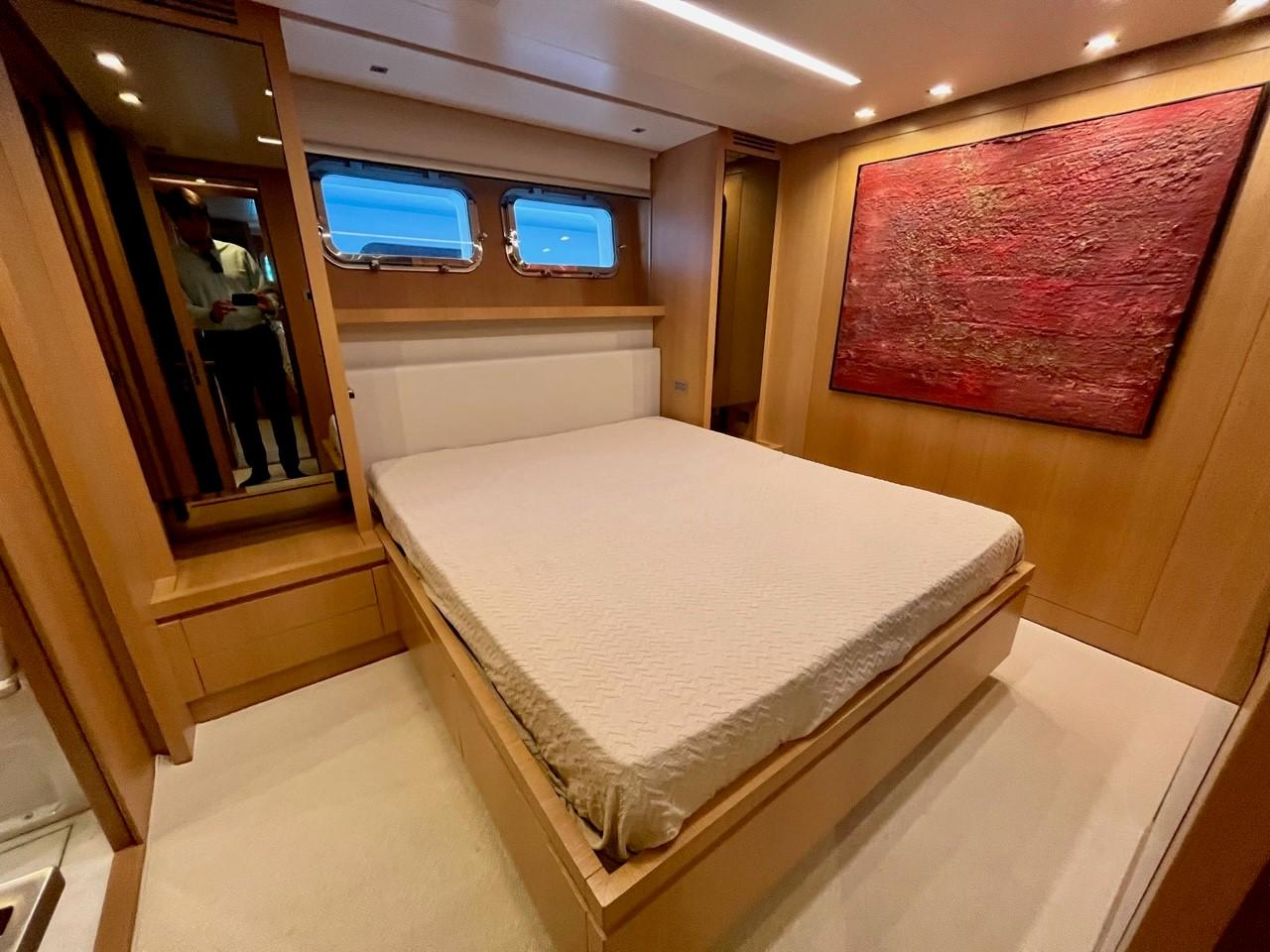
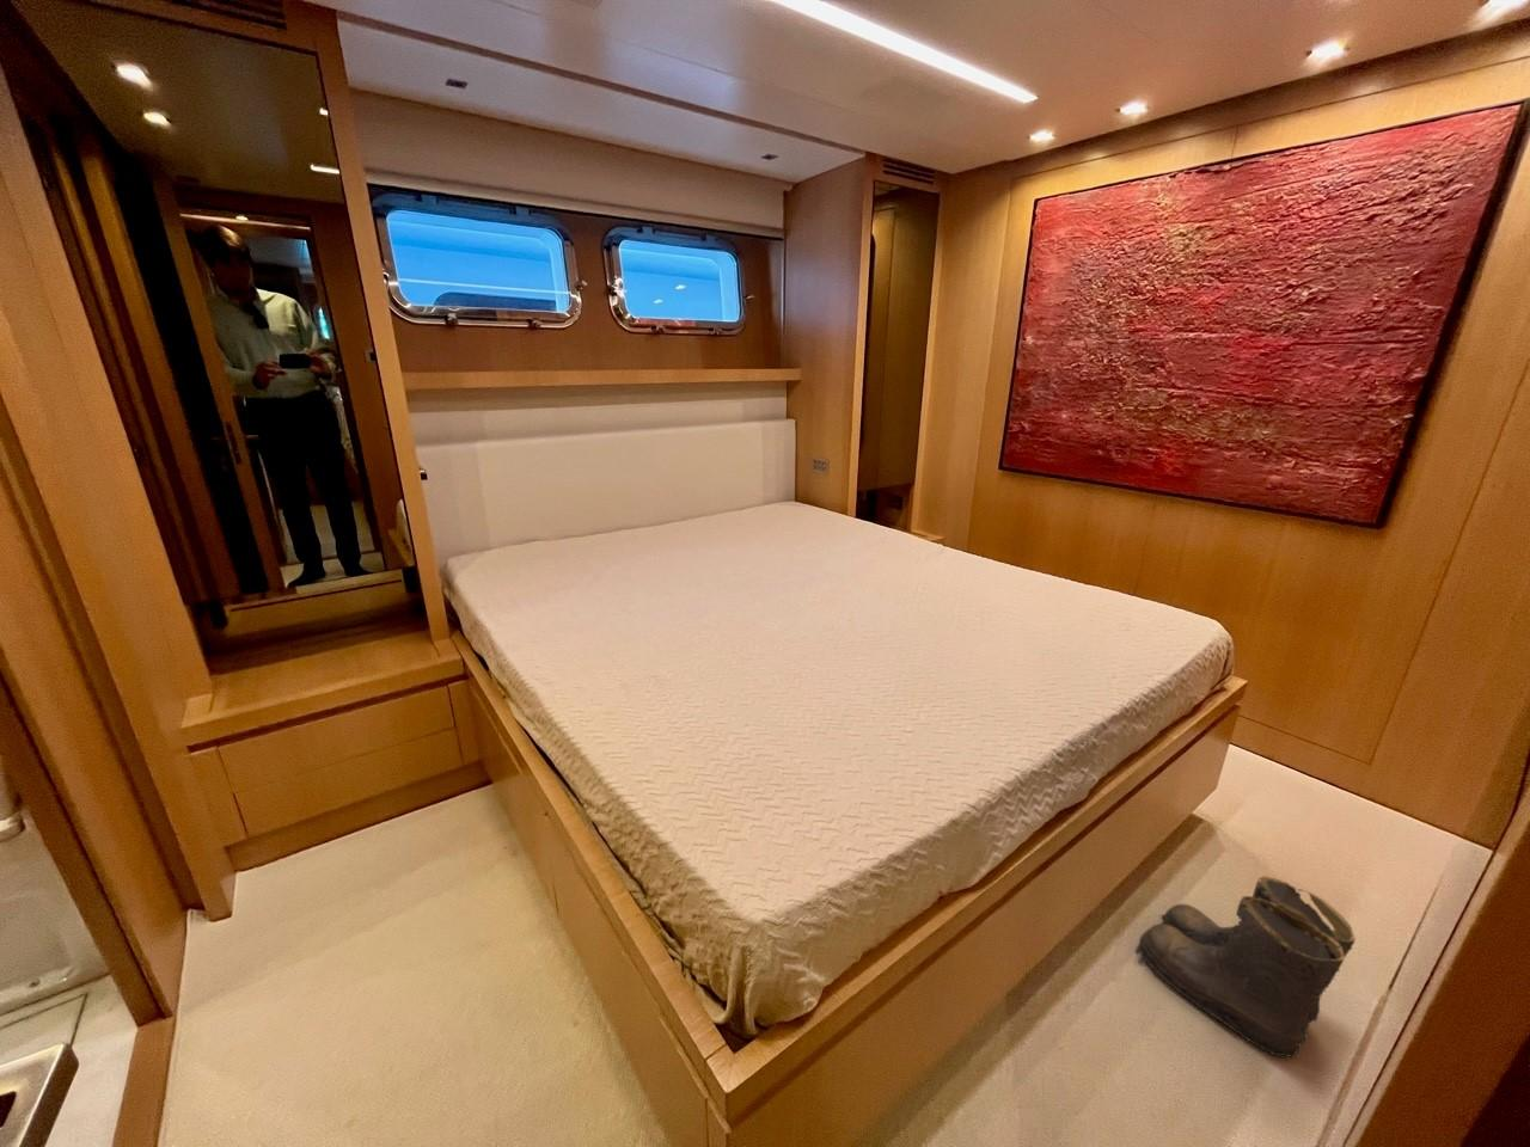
+ boots [1135,875,1357,1064]
